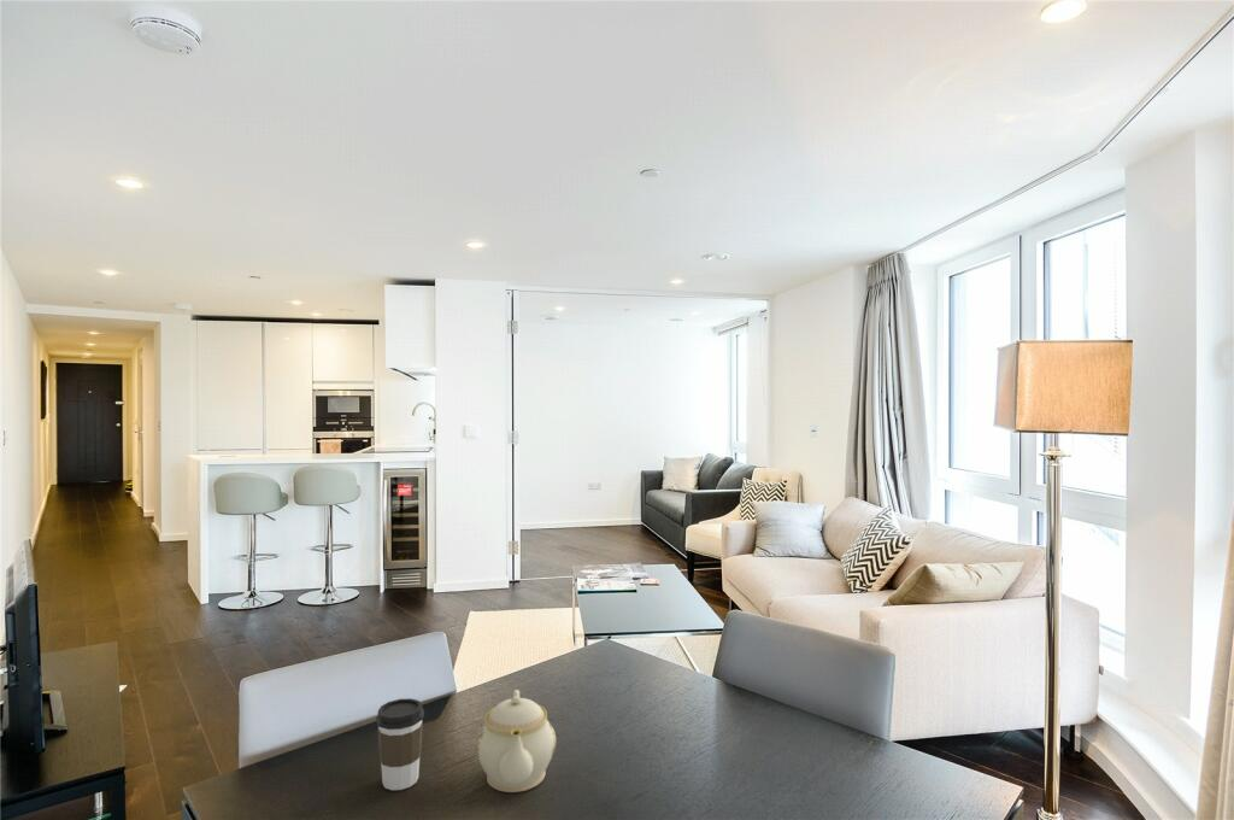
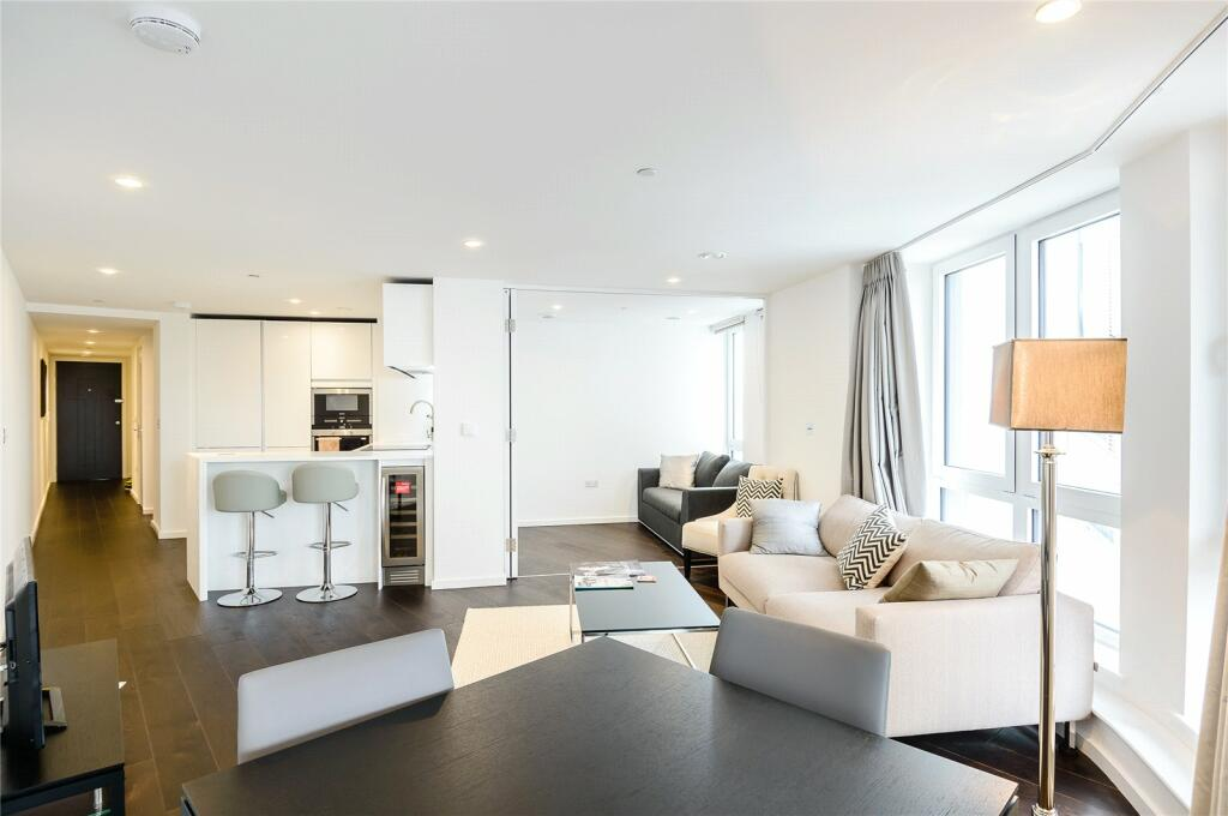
- teapot [475,689,557,793]
- coffee cup [375,697,425,791]
